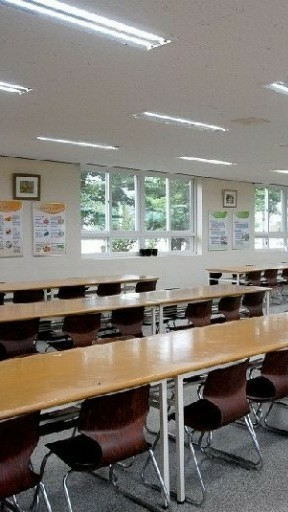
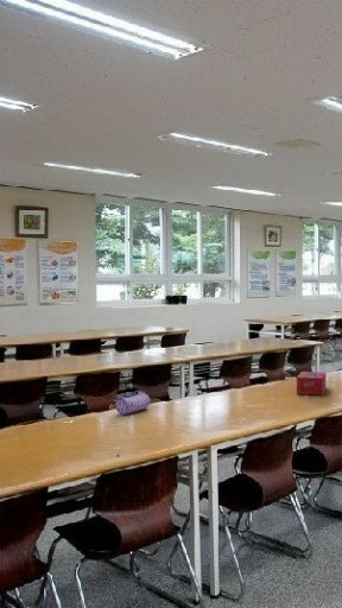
+ tissue box [296,370,327,397]
+ pencil case [115,391,152,416]
